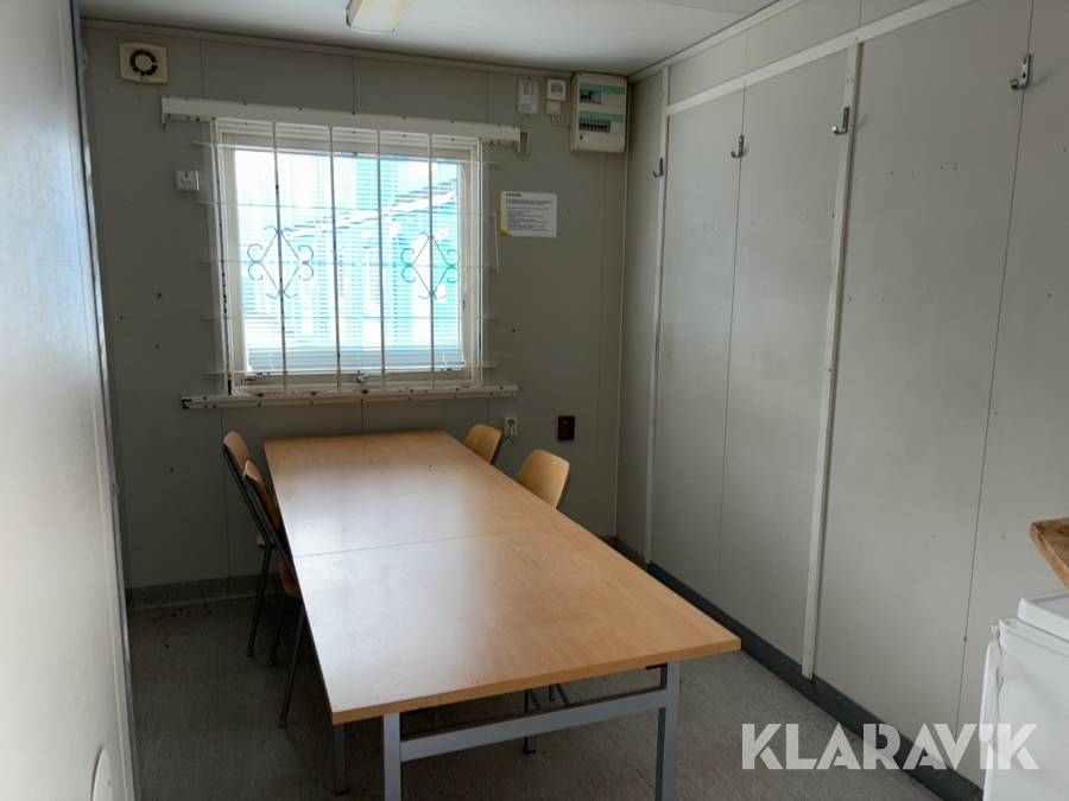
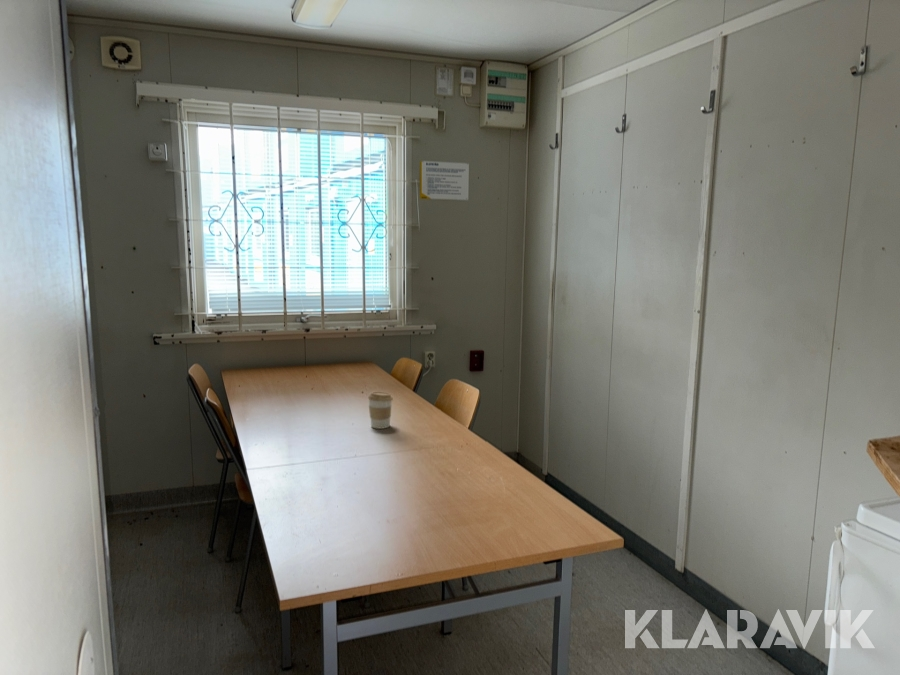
+ coffee cup [367,391,394,430]
